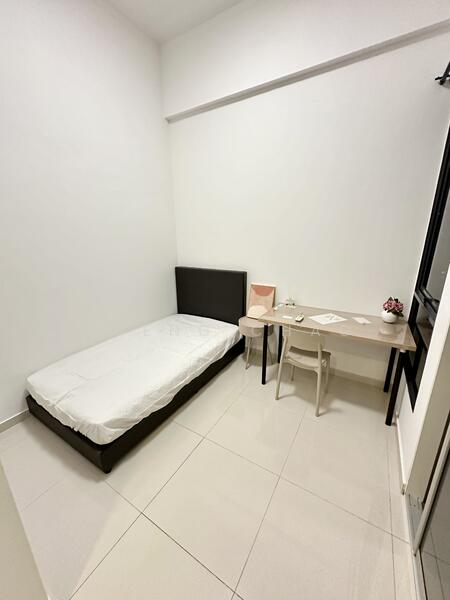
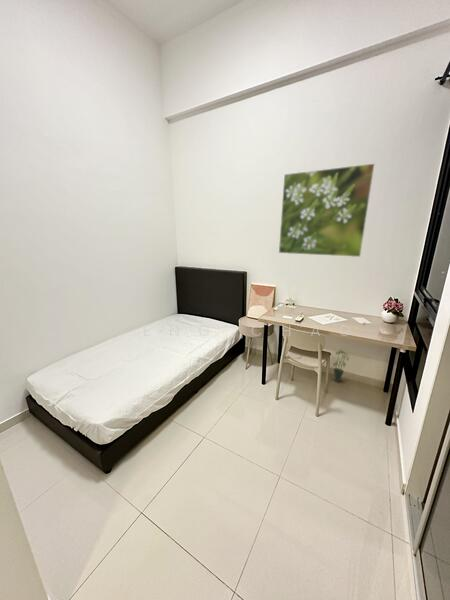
+ potted plant [332,349,350,383]
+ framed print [278,162,376,258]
